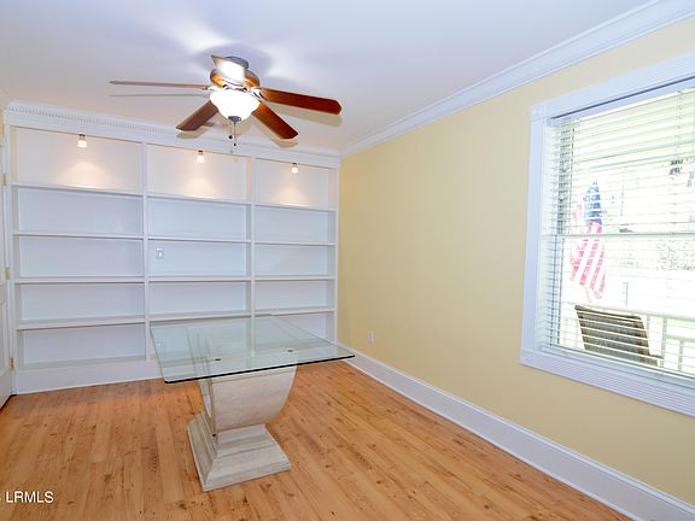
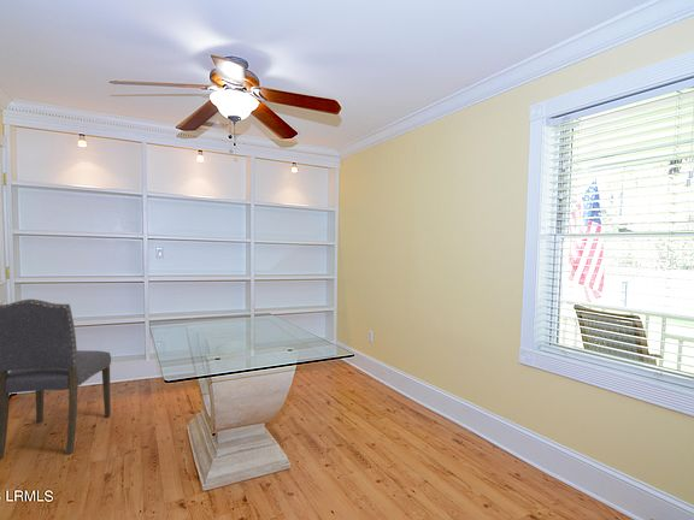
+ chair [0,299,112,461]
